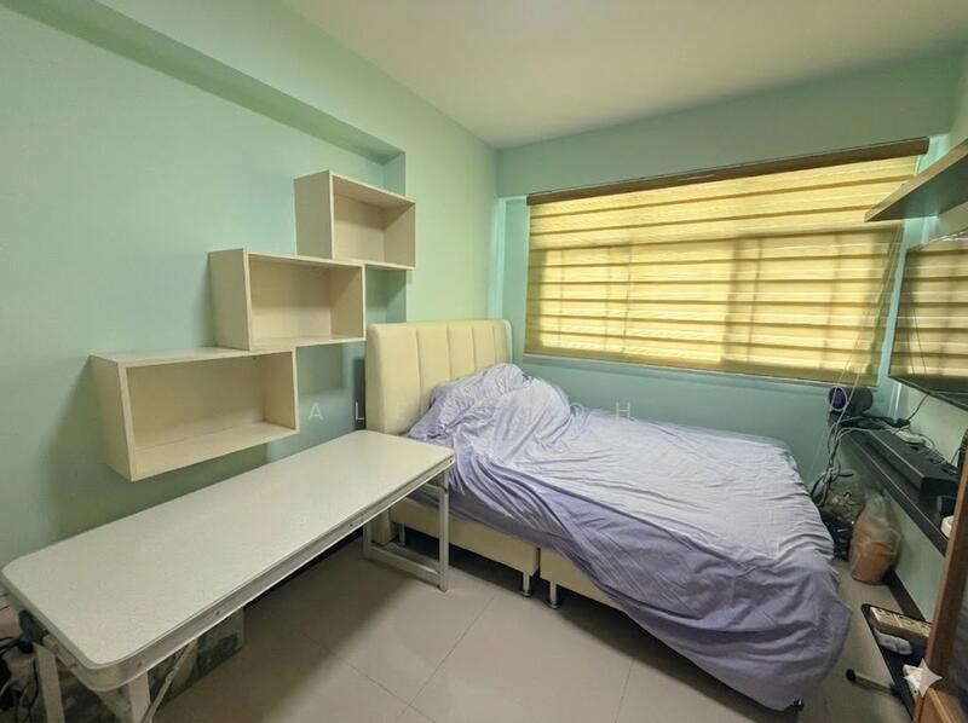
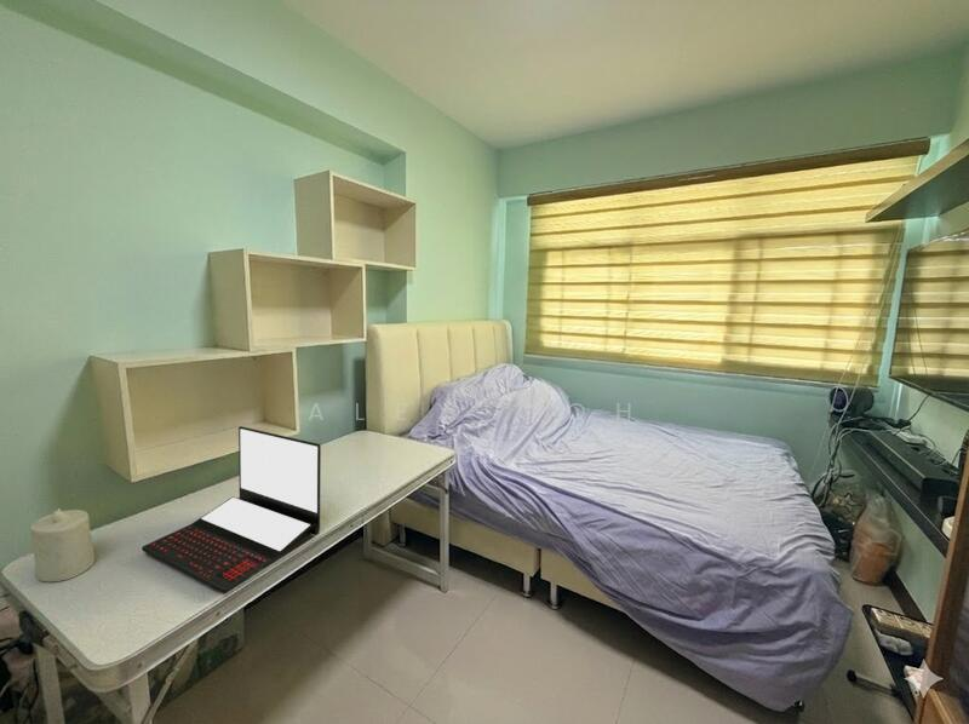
+ candle [29,507,96,584]
+ laptop [141,425,322,594]
